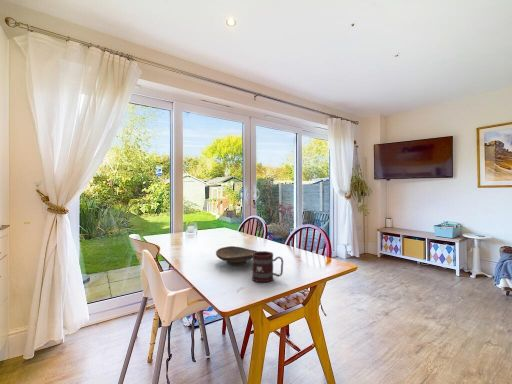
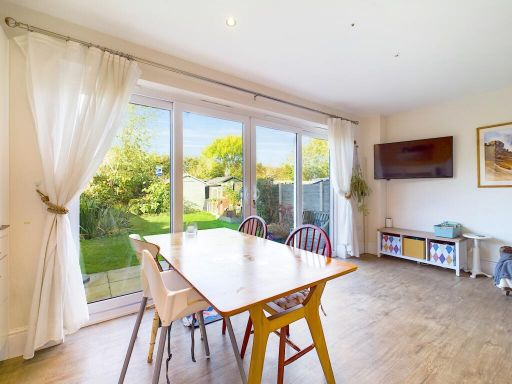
- mug [251,250,284,283]
- decorative bowl [215,245,258,266]
